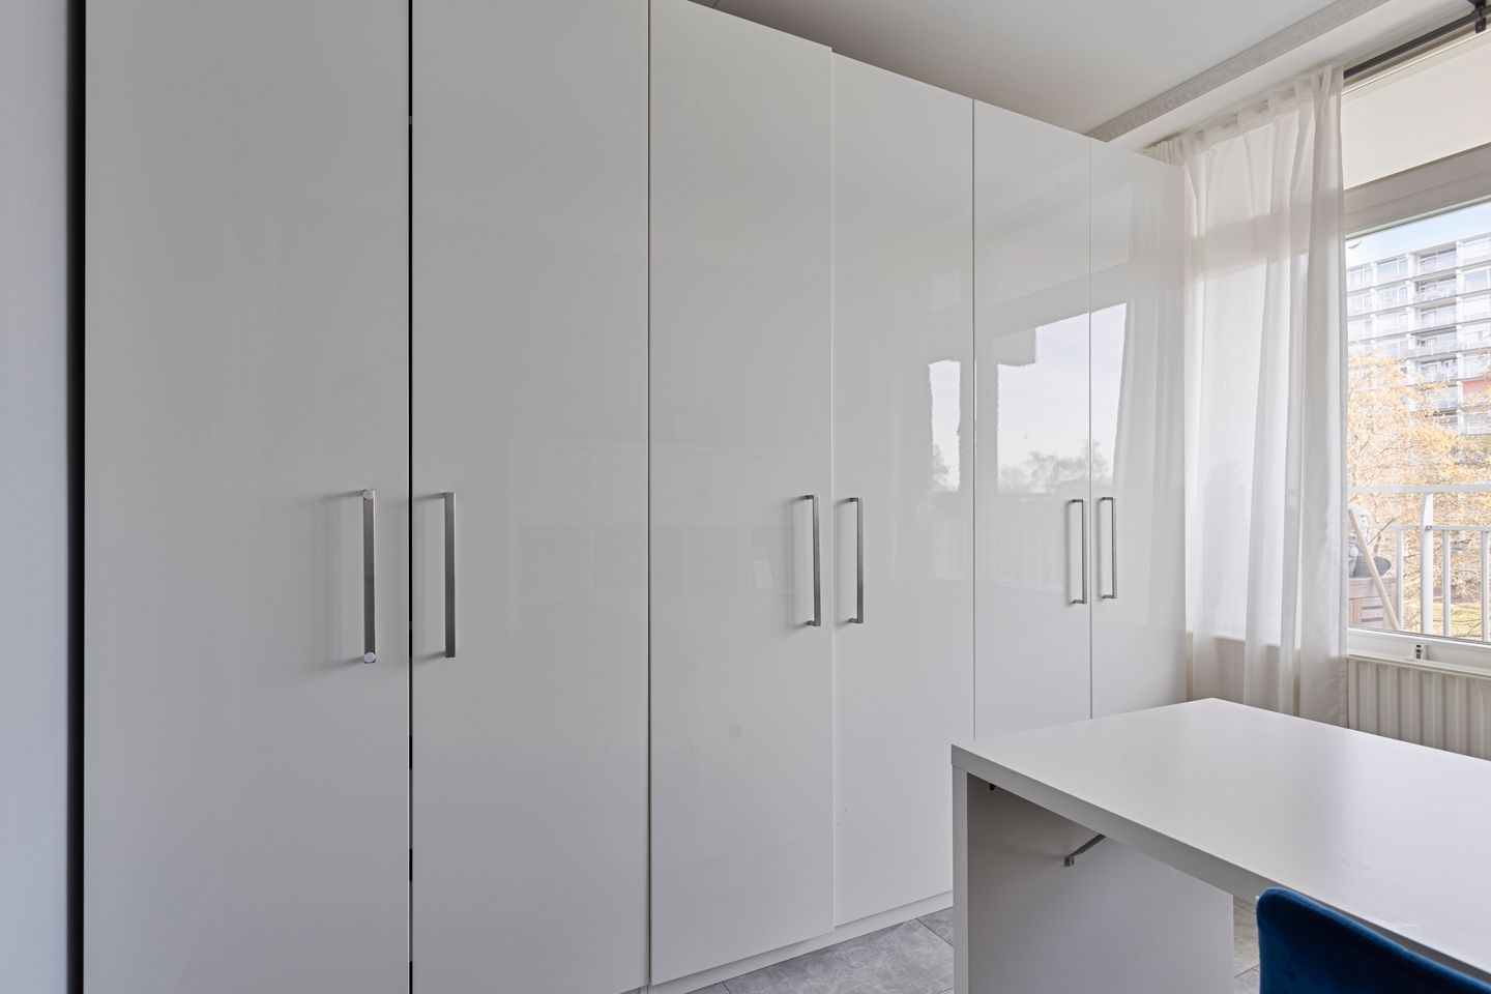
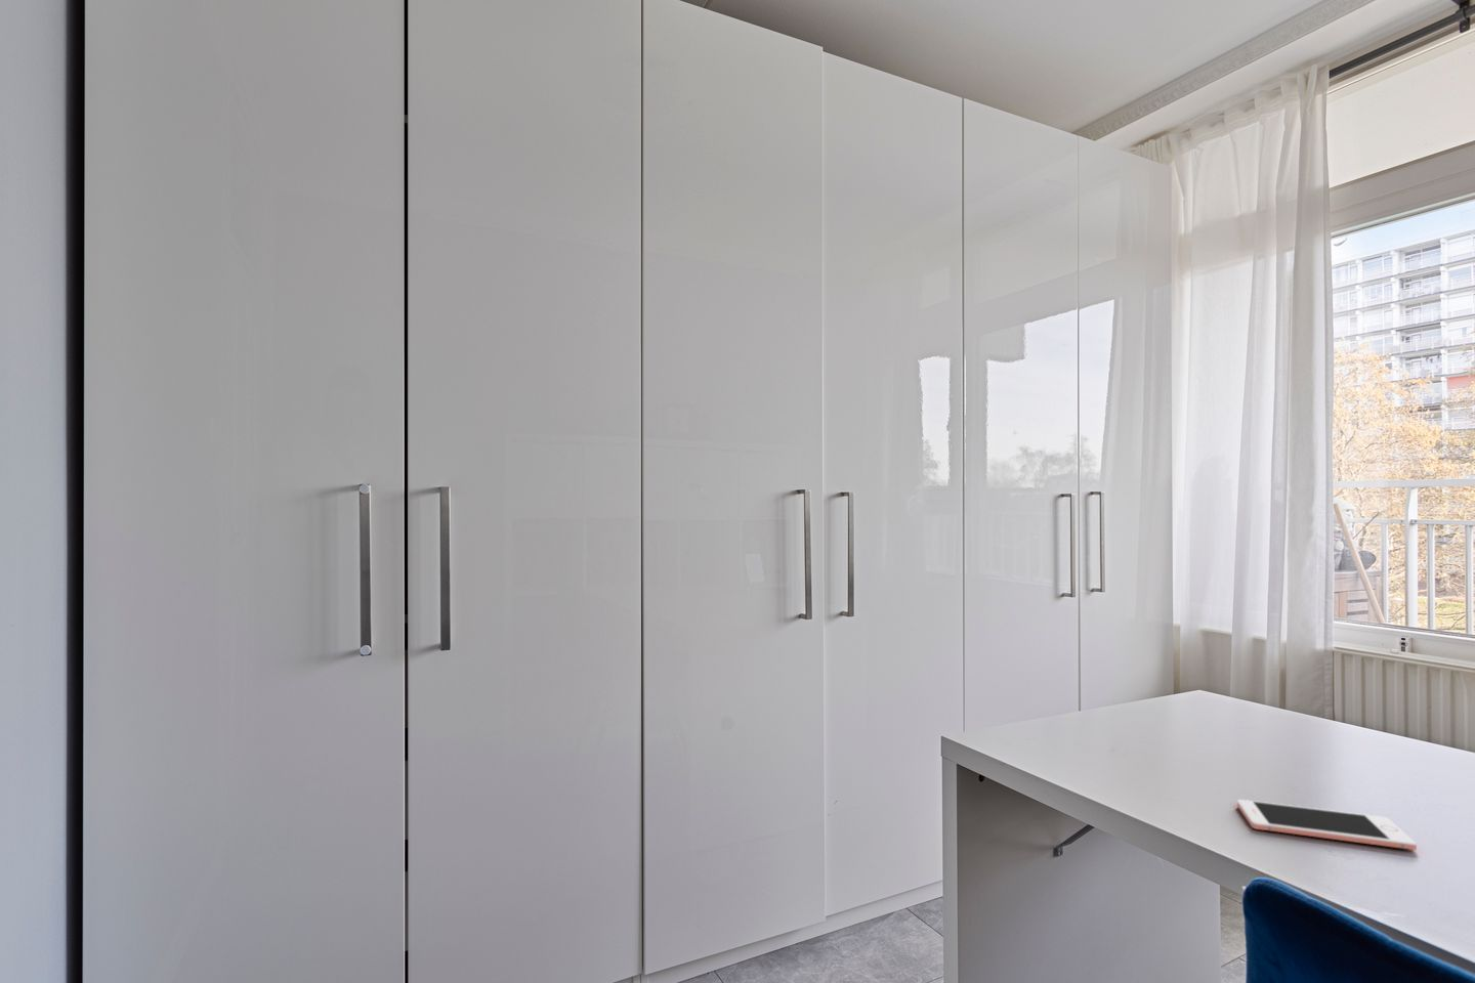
+ cell phone [1237,799,1418,851]
